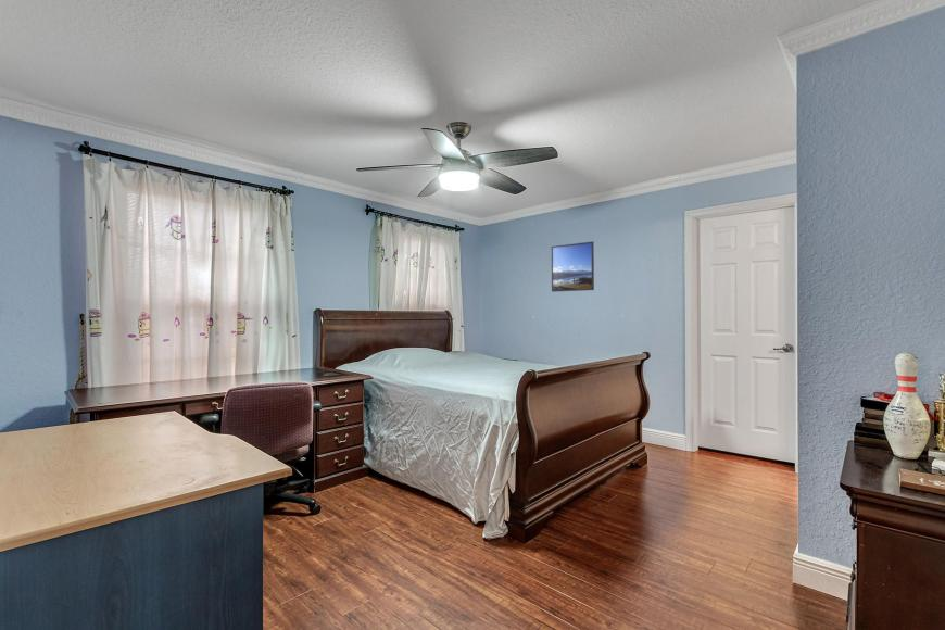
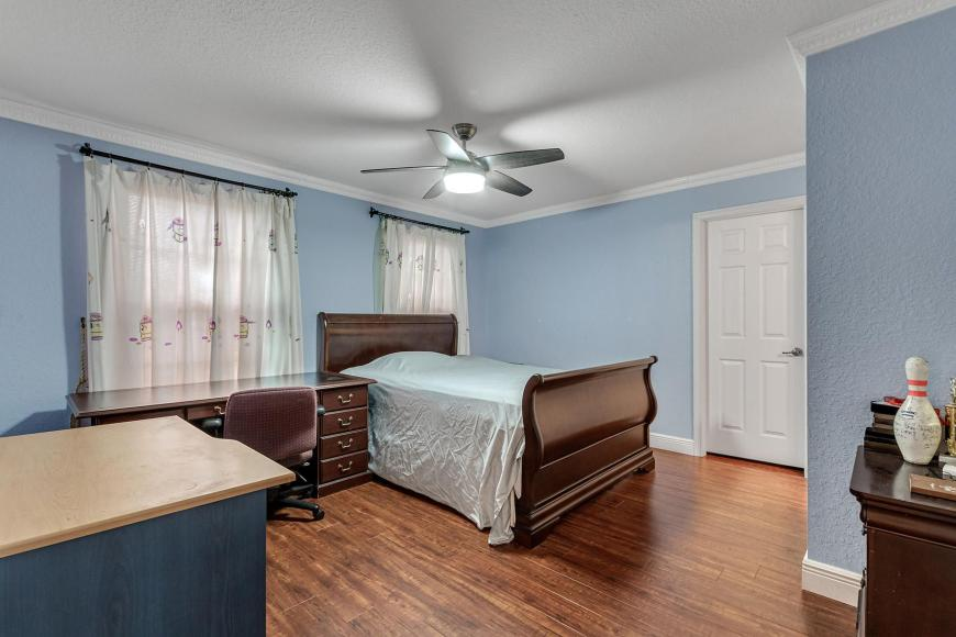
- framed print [551,240,595,293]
